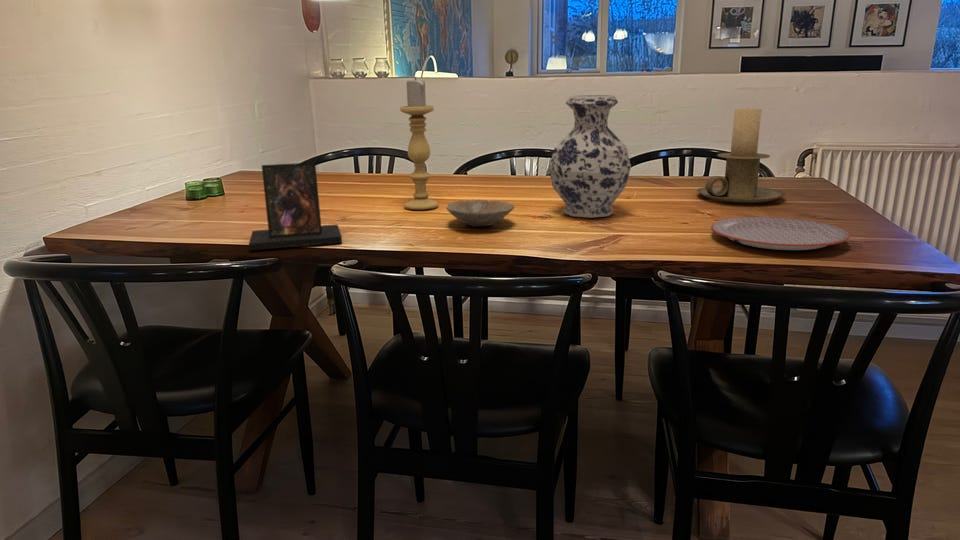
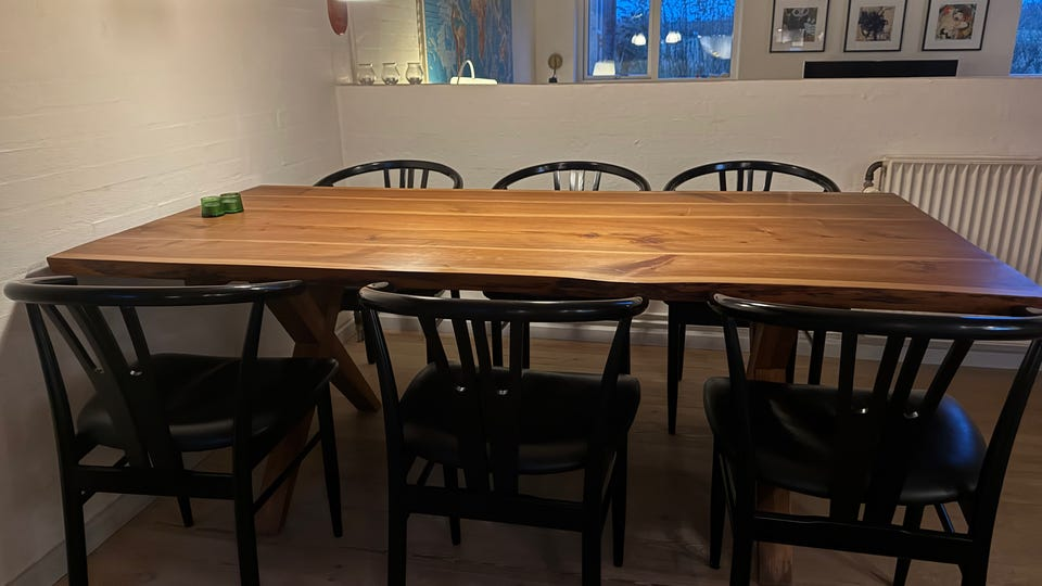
- candle holder [399,76,439,211]
- photo frame [248,162,343,251]
- bowl [445,199,516,228]
- candle holder [696,107,786,204]
- vase [548,94,632,219]
- plate [710,216,851,251]
